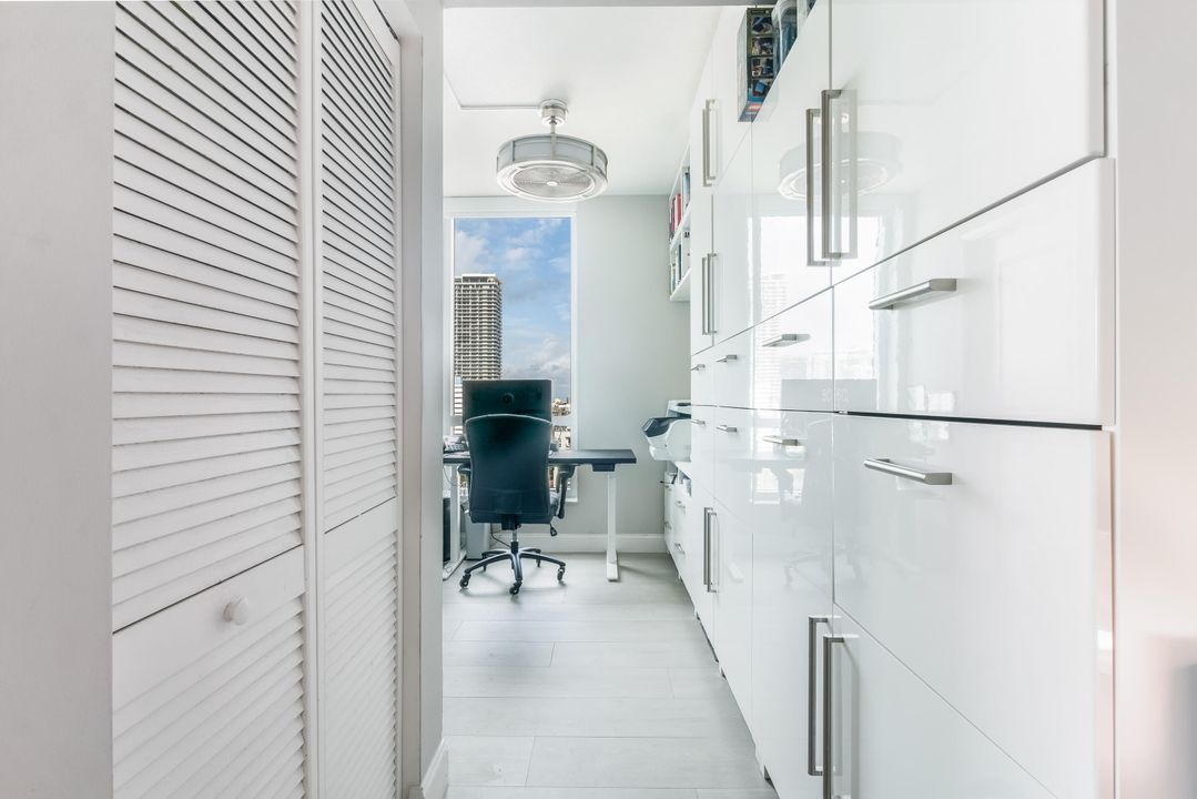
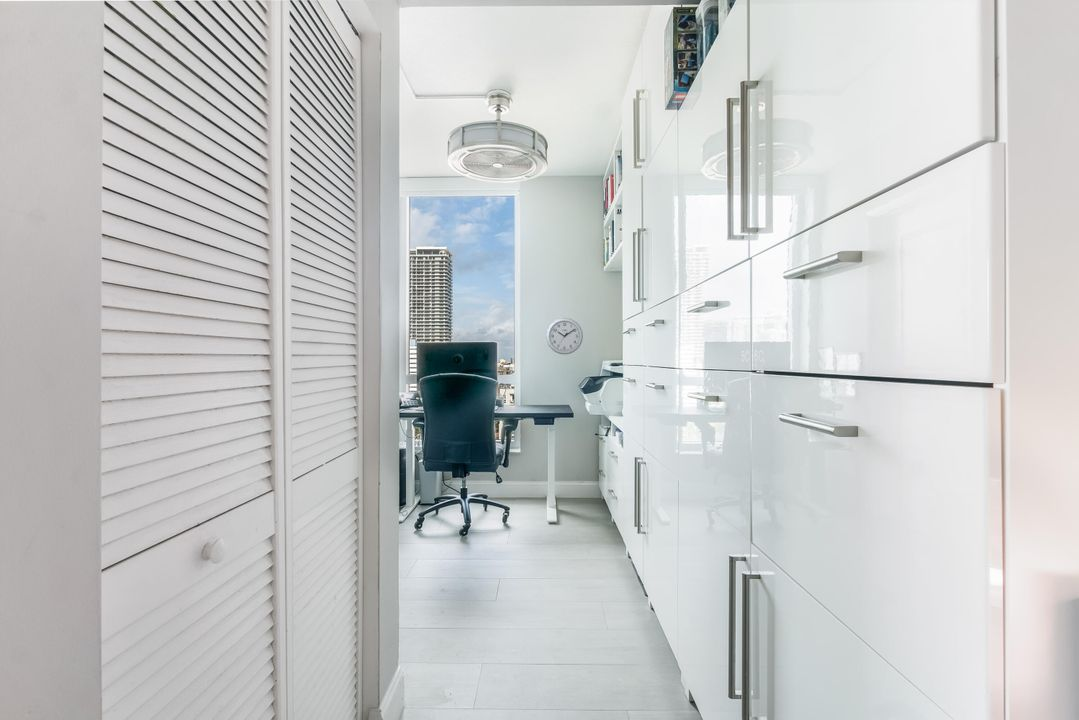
+ wall clock [545,317,584,355]
